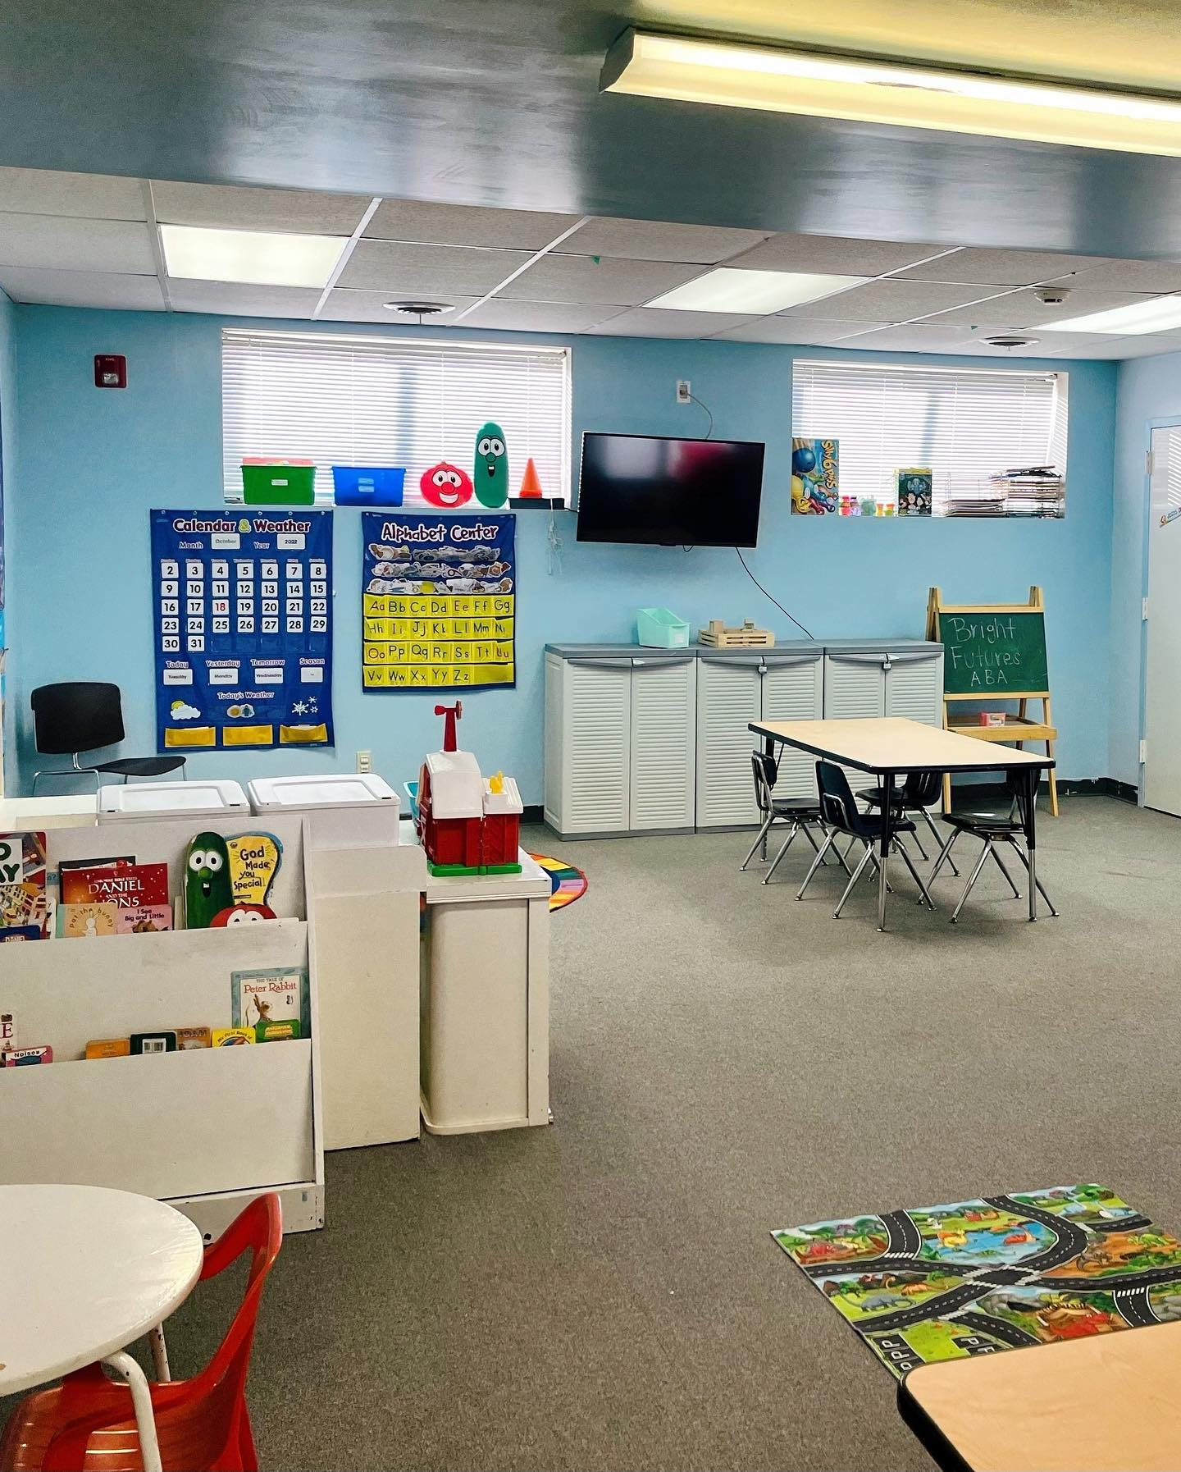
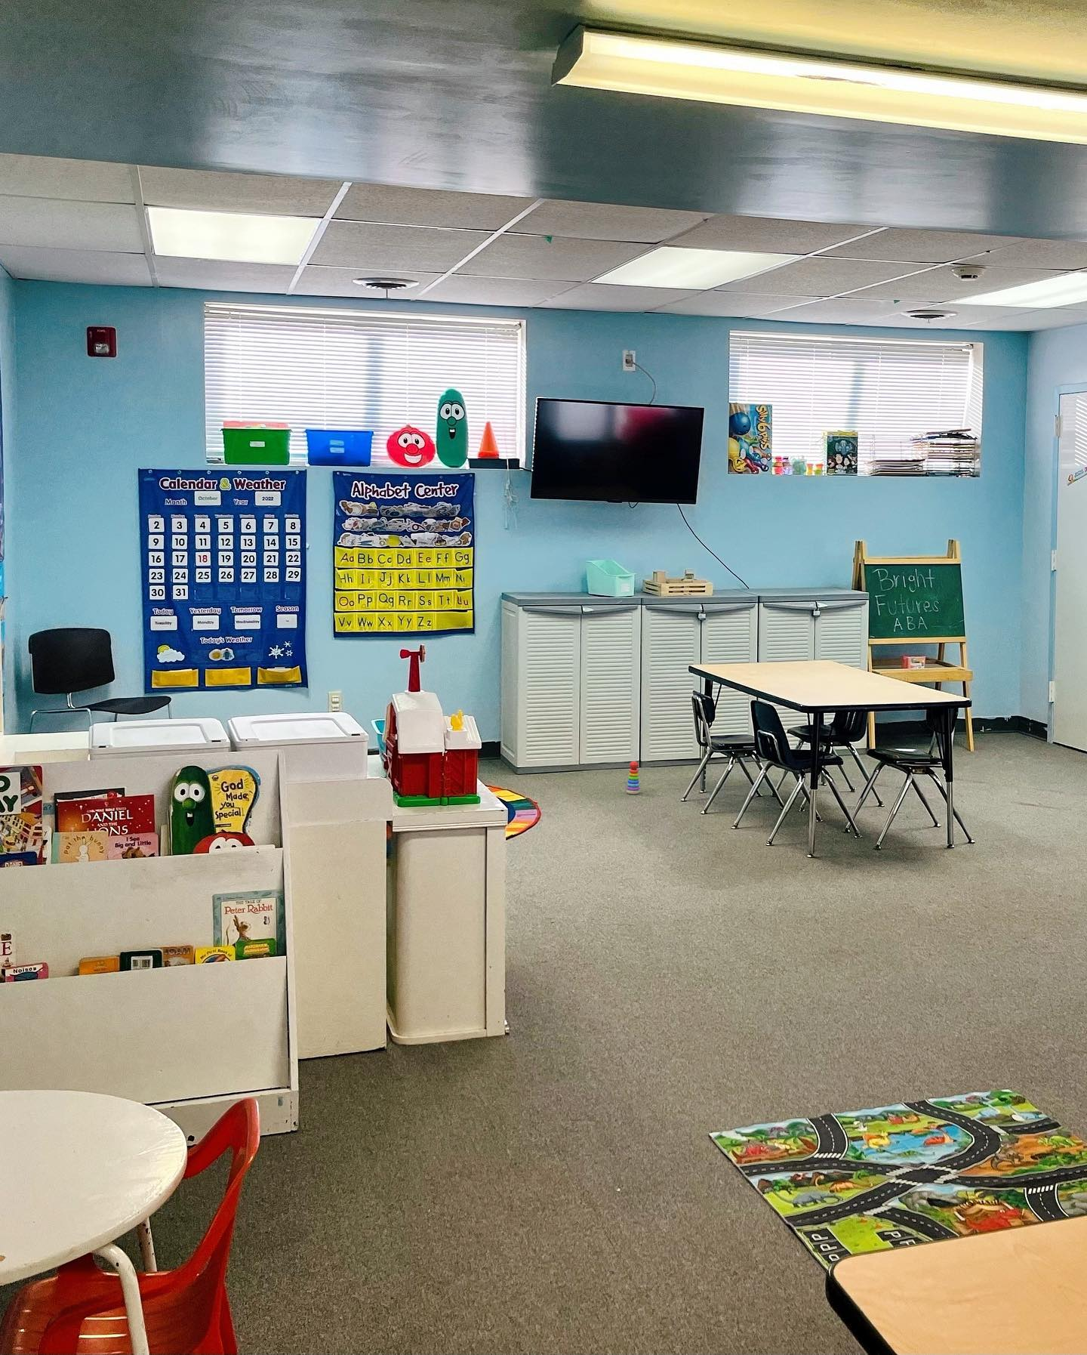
+ stacking toy [626,760,640,795]
